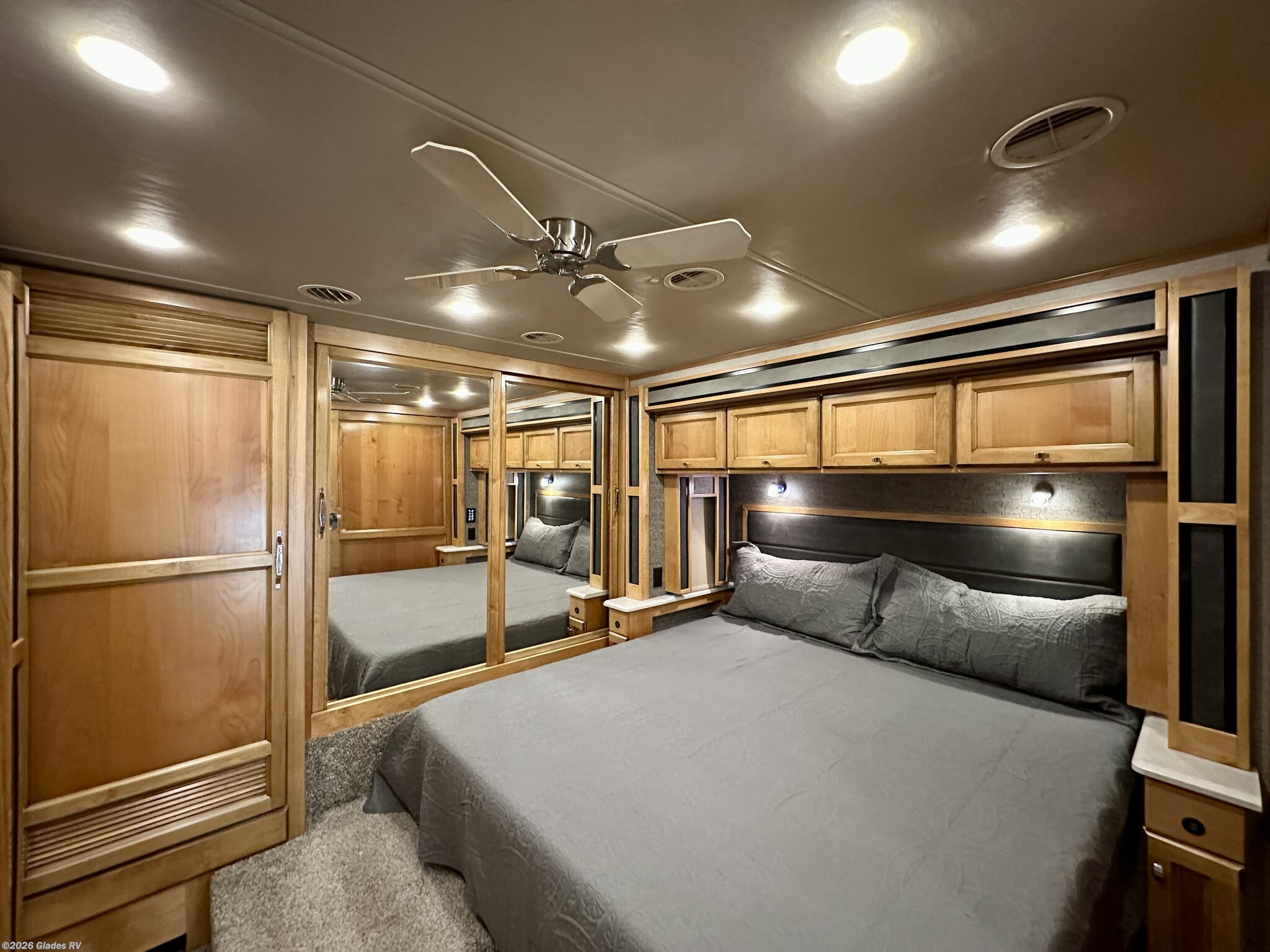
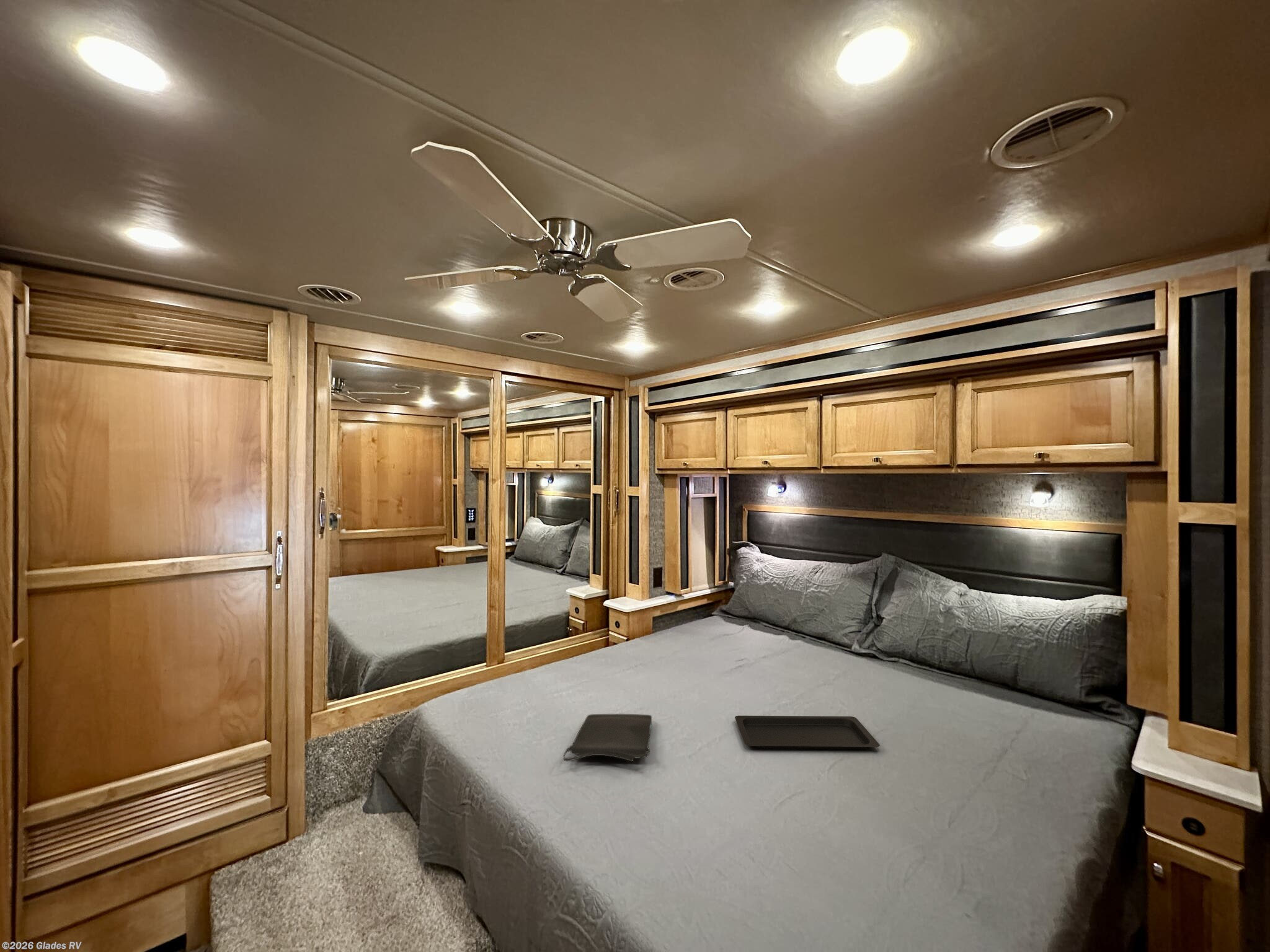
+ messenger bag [563,713,652,762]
+ serving tray [734,715,881,750]
